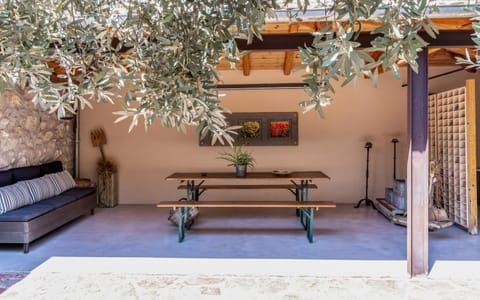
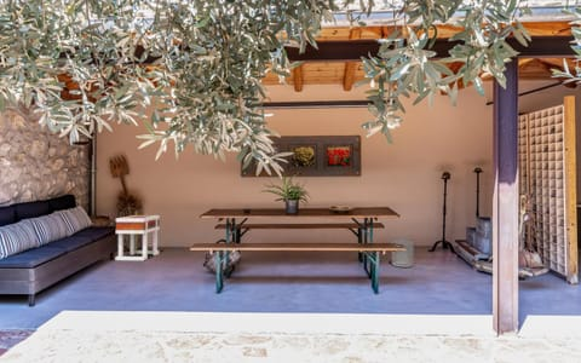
+ side table [115,214,161,261]
+ waste bin [390,237,415,269]
